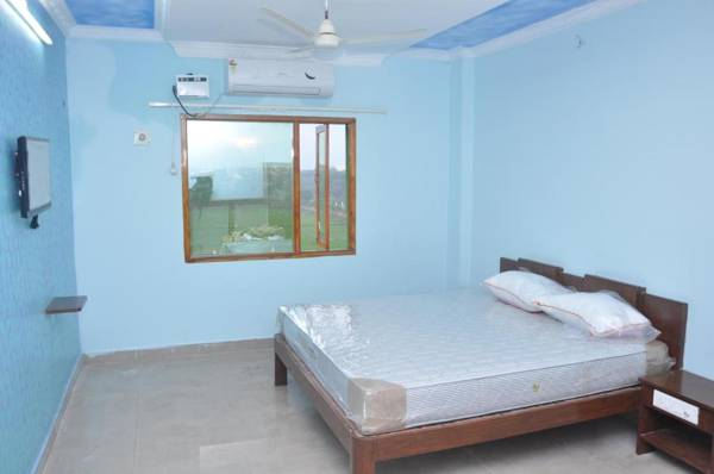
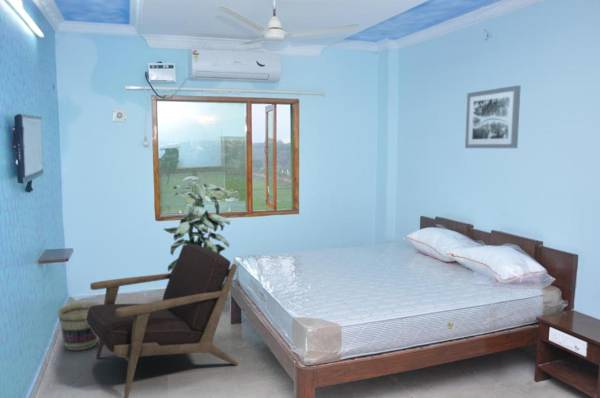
+ basket [57,301,101,351]
+ wall art [464,84,522,149]
+ indoor plant [162,175,231,273]
+ armchair [86,244,239,398]
